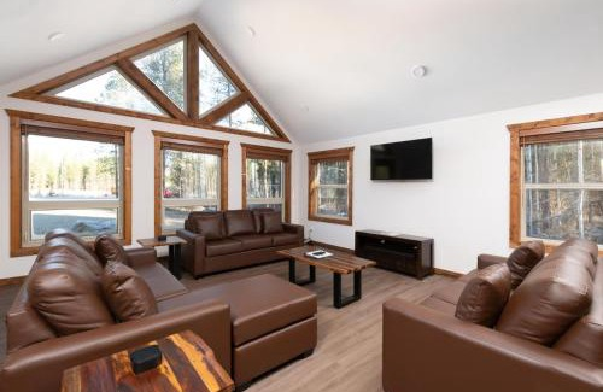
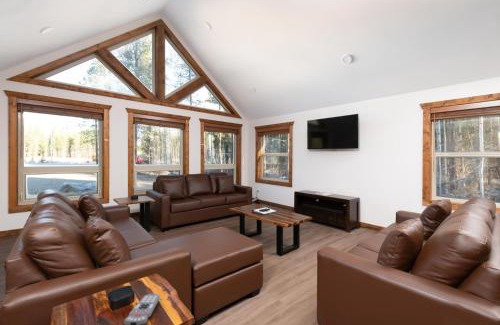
+ remote control [123,293,161,325]
